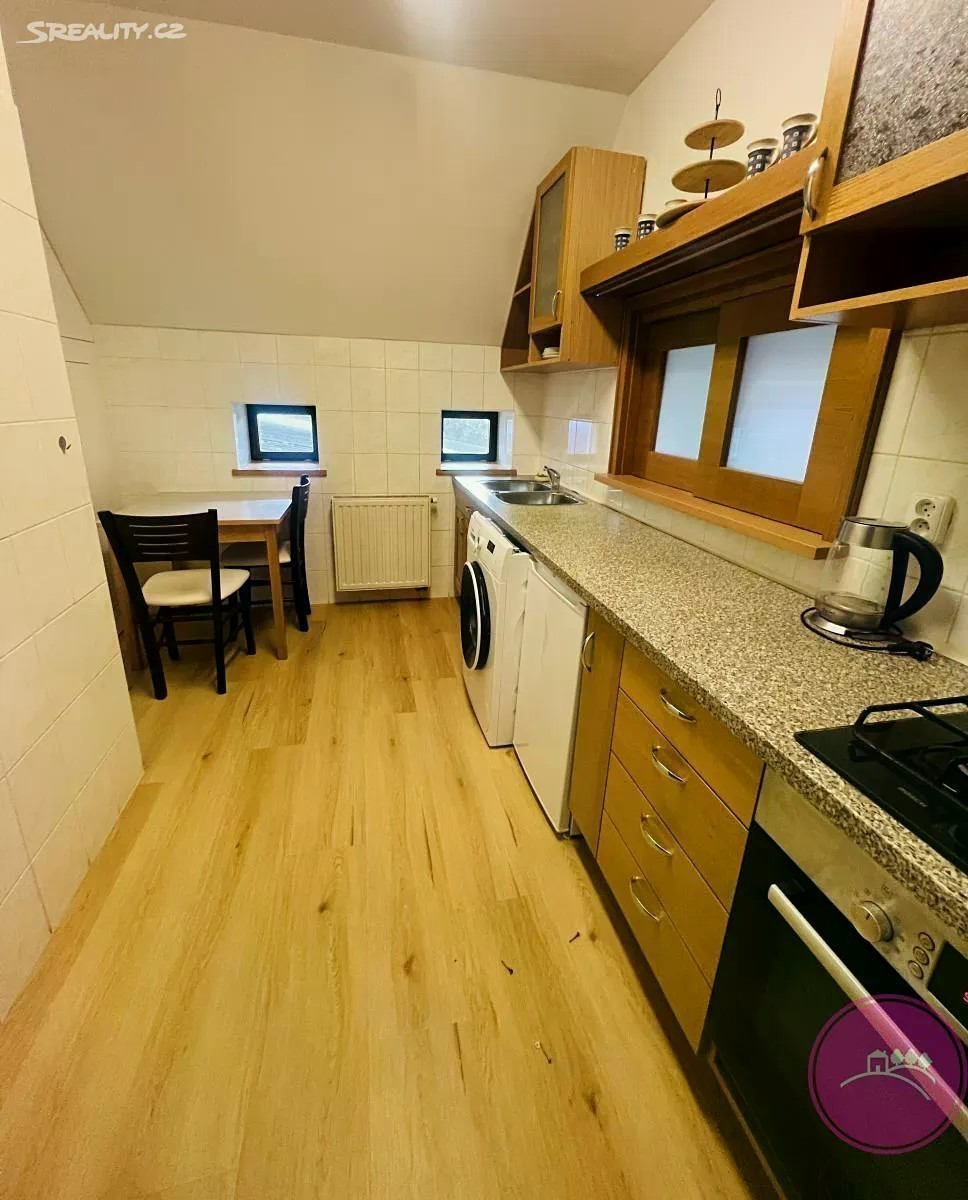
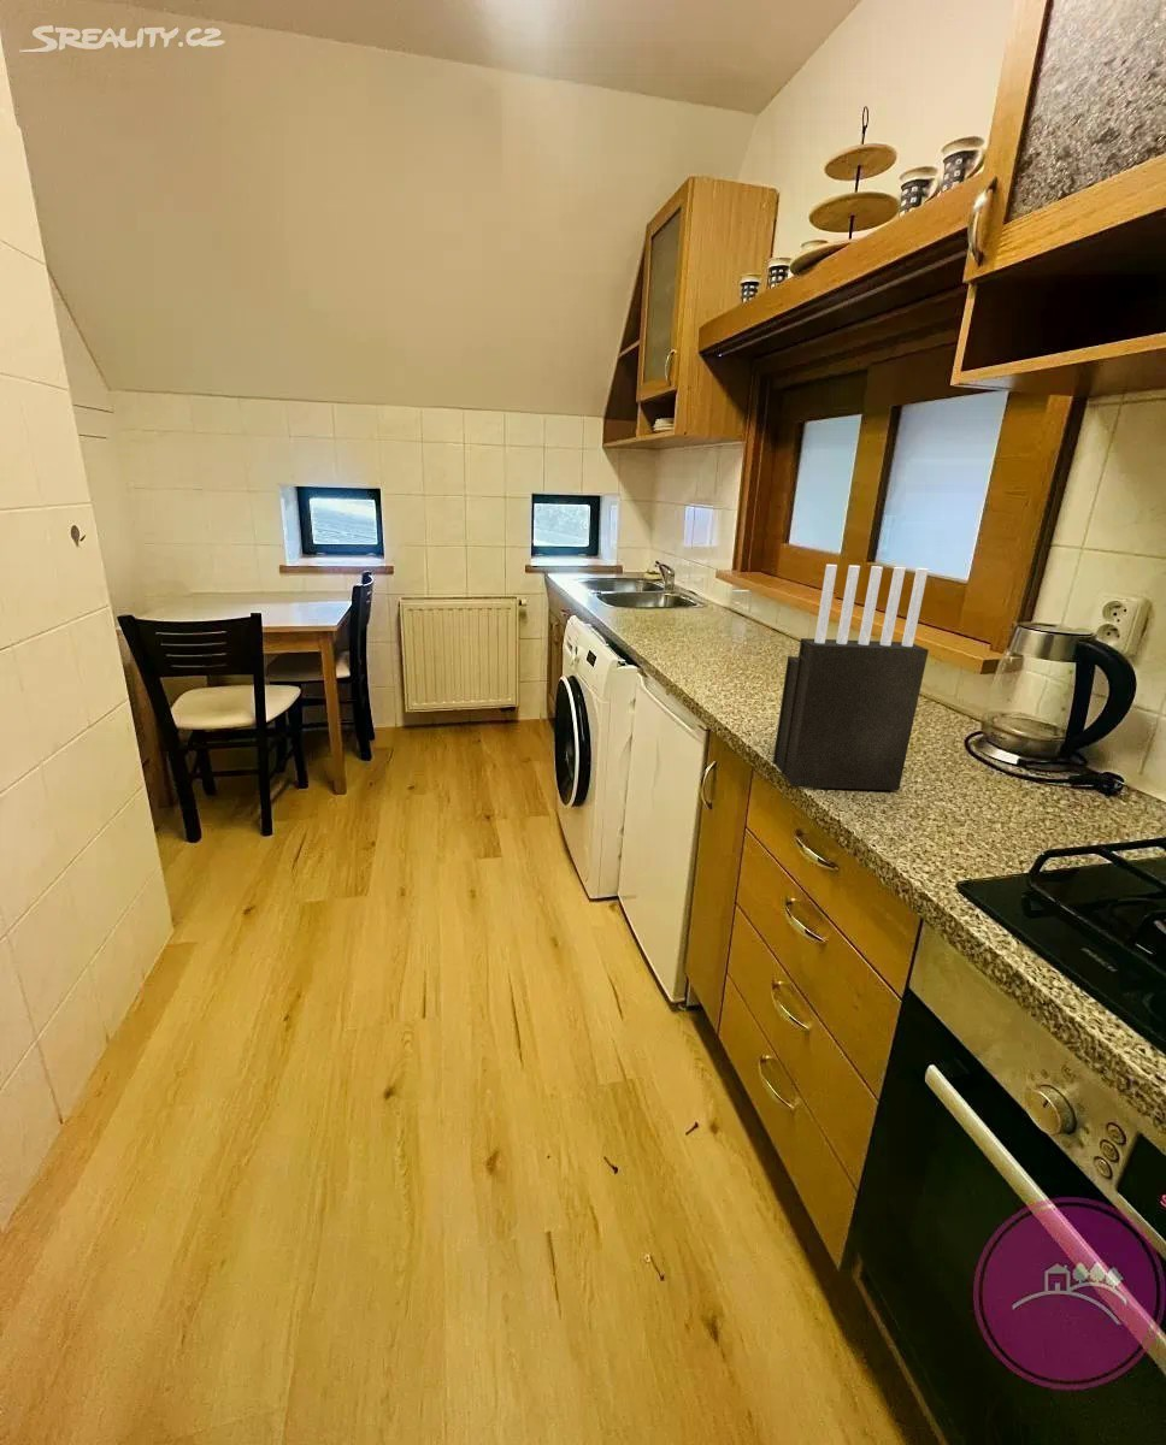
+ knife block [772,564,930,791]
